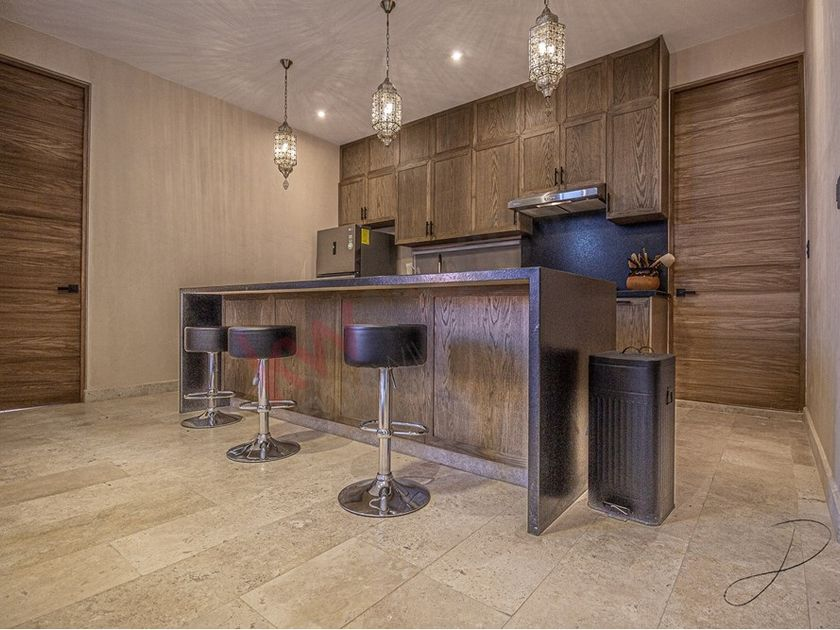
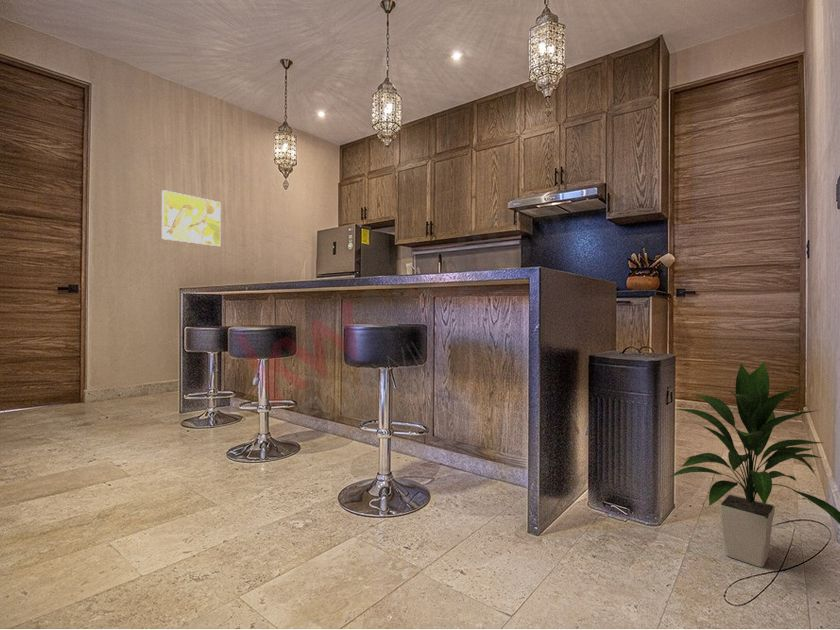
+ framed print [161,189,222,247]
+ indoor plant [667,361,840,568]
